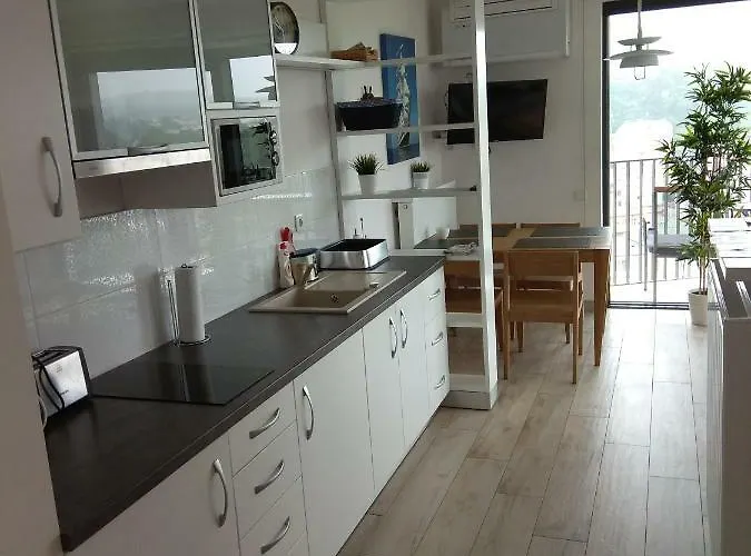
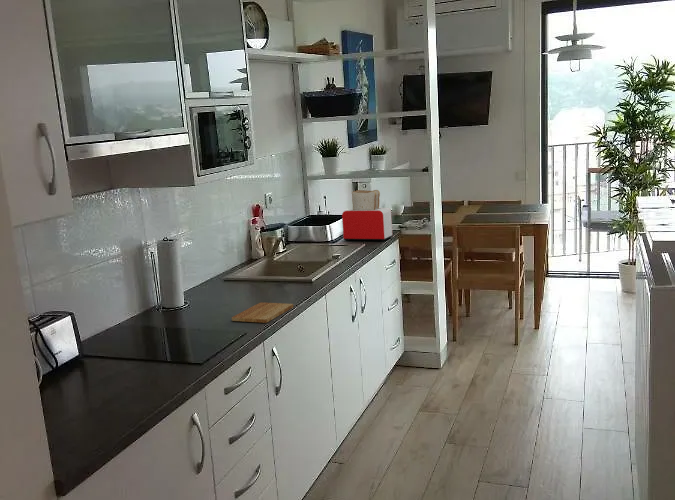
+ cutting board [231,302,294,324]
+ toaster [341,189,393,242]
